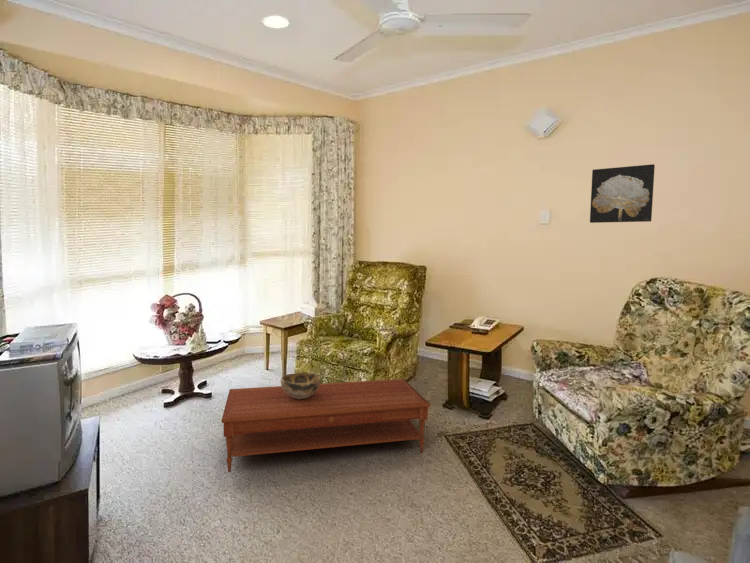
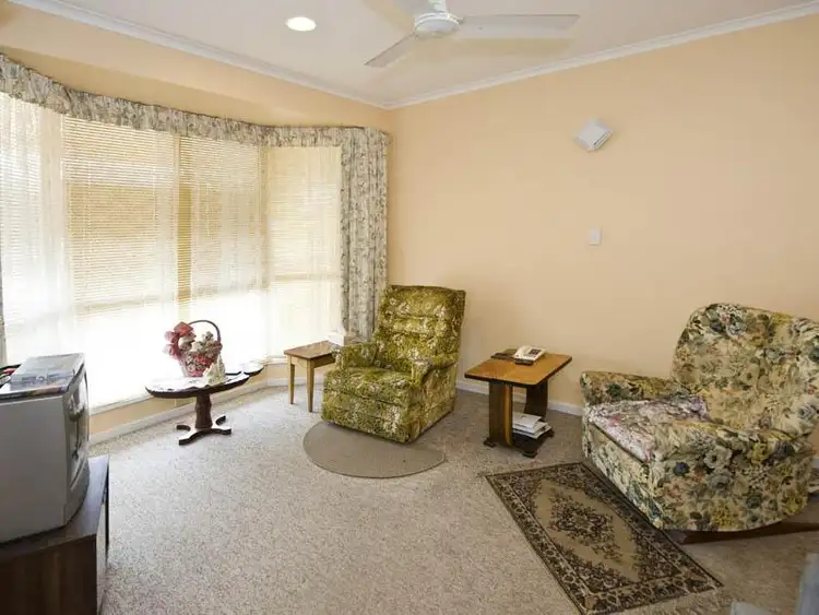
- wall art [589,163,656,224]
- coffee table [221,378,431,473]
- decorative bowl [280,372,322,399]
